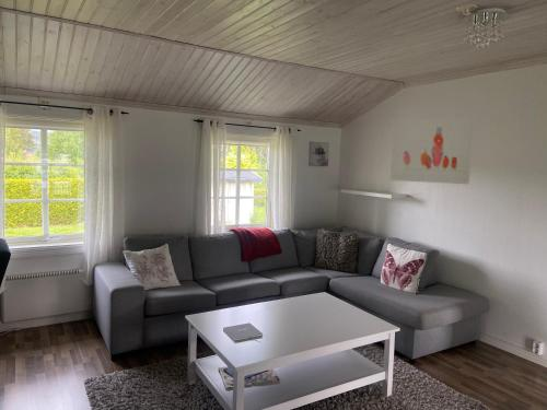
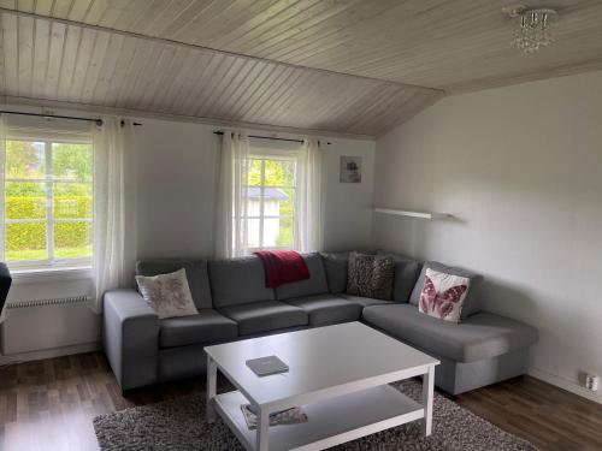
- wall art [389,114,475,185]
